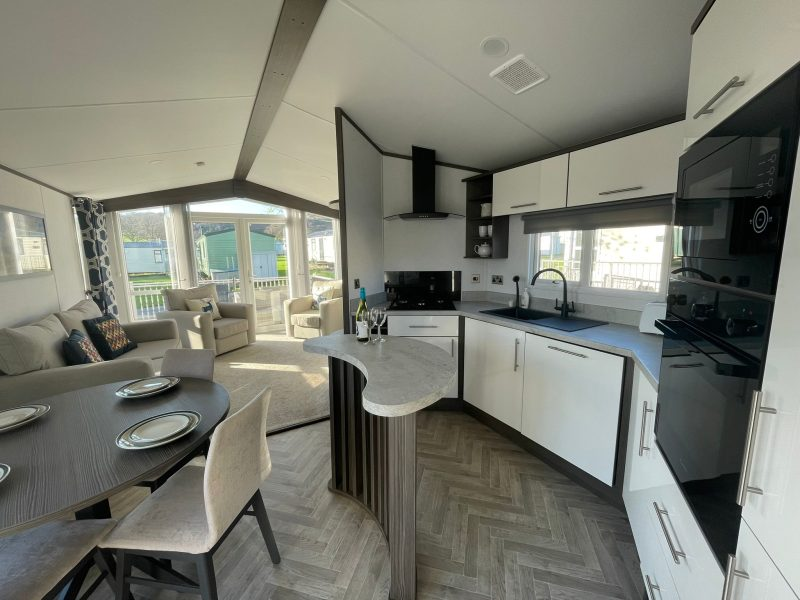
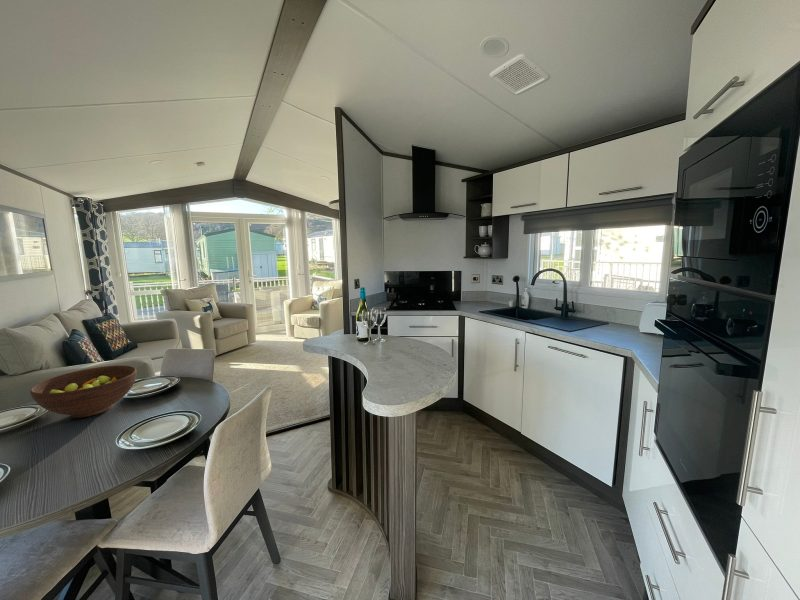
+ fruit bowl [29,364,138,419]
